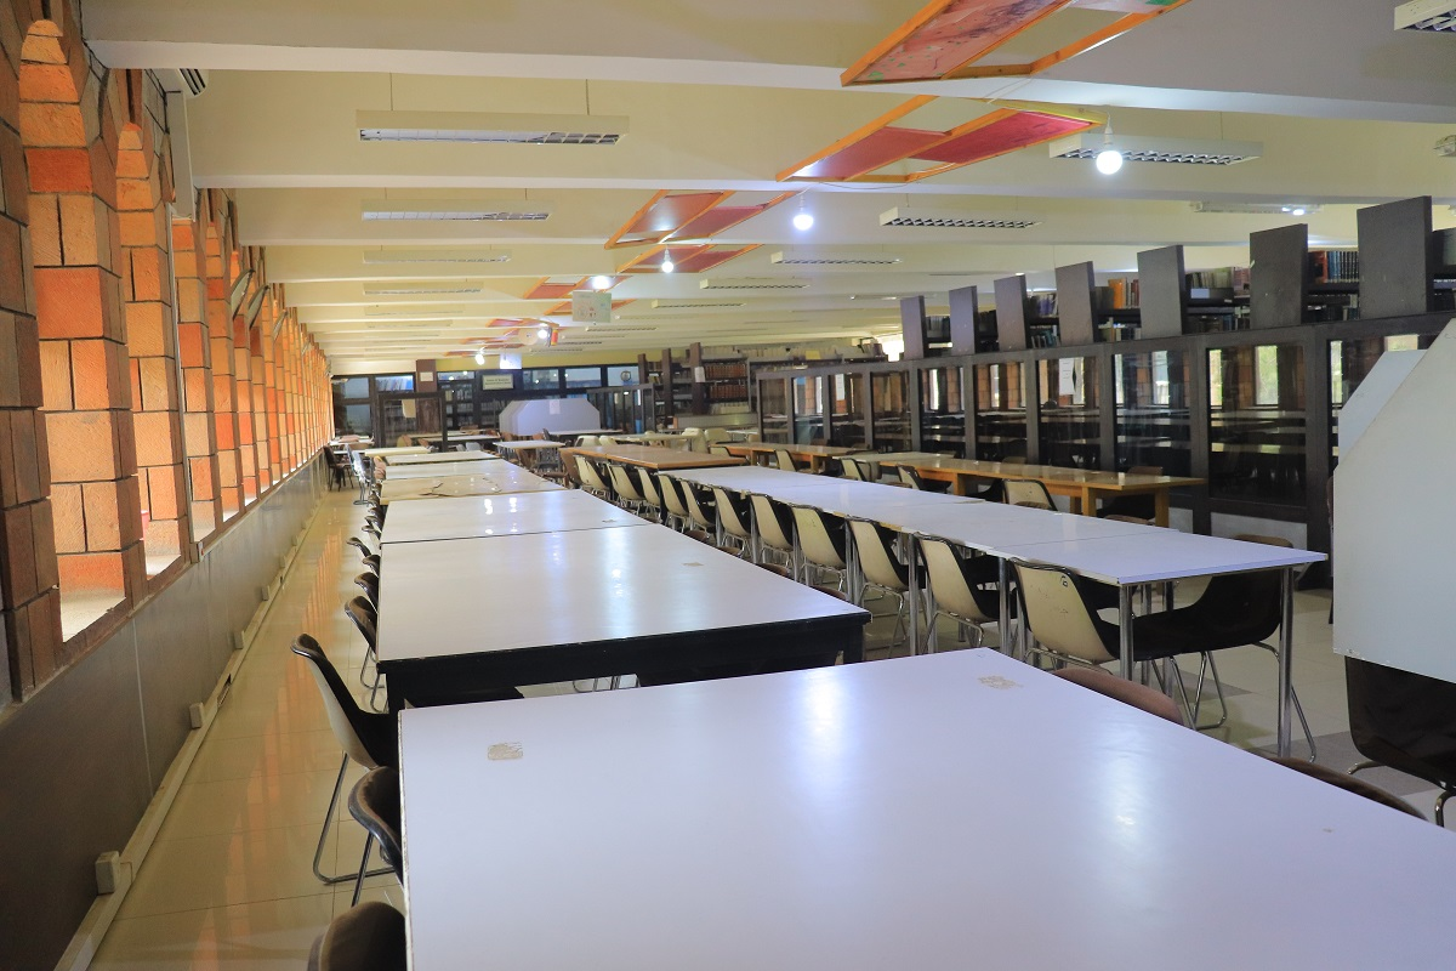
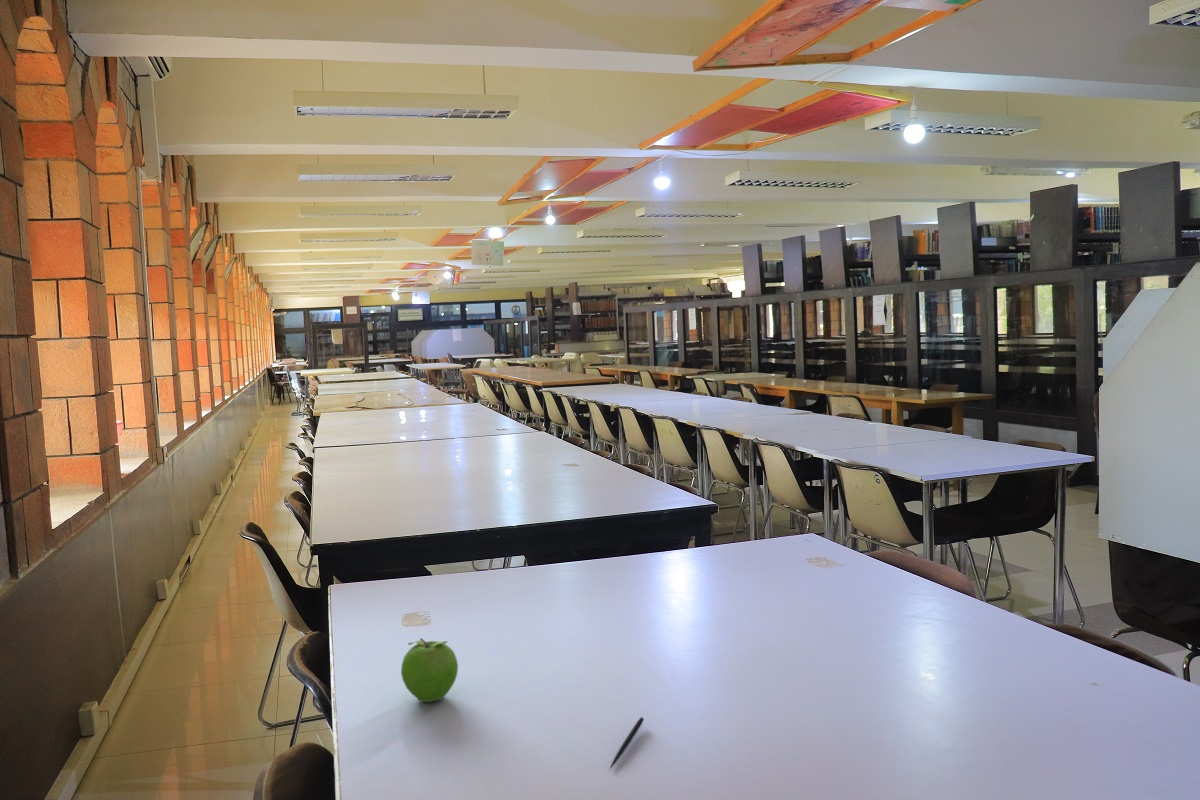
+ pen [609,716,645,769]
+ fruit [400,637,459,703]
